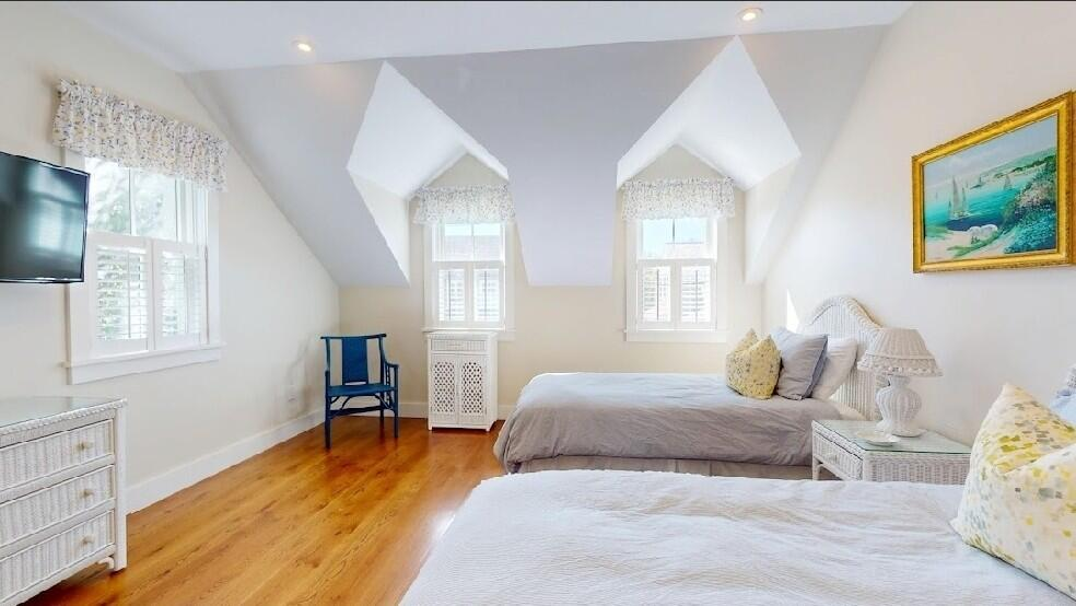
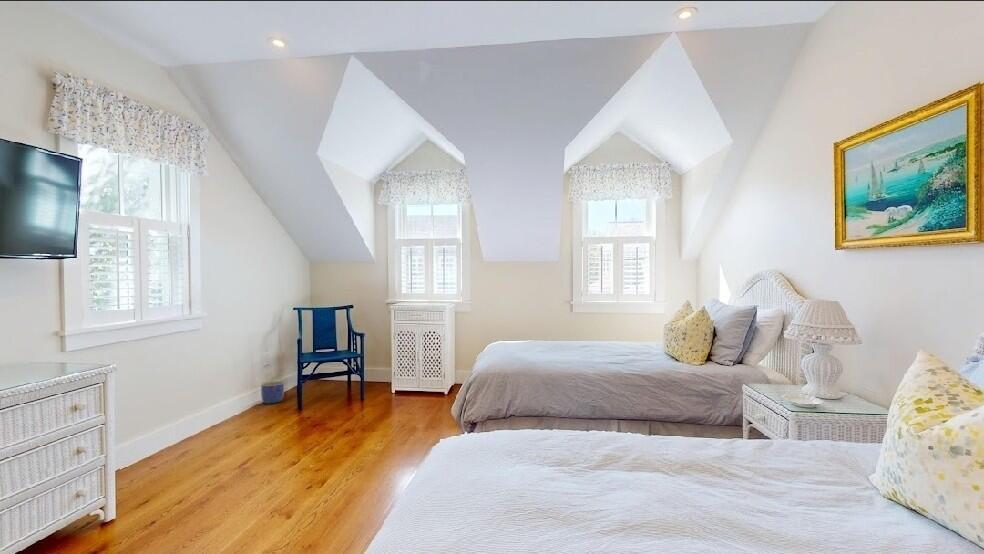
+ planter [260,380,285,405]
